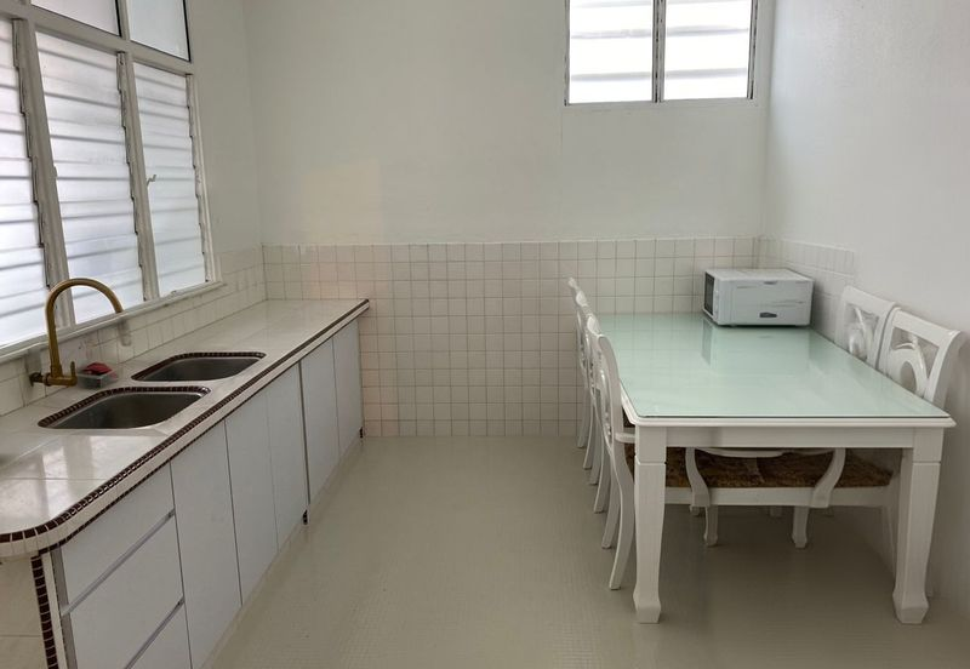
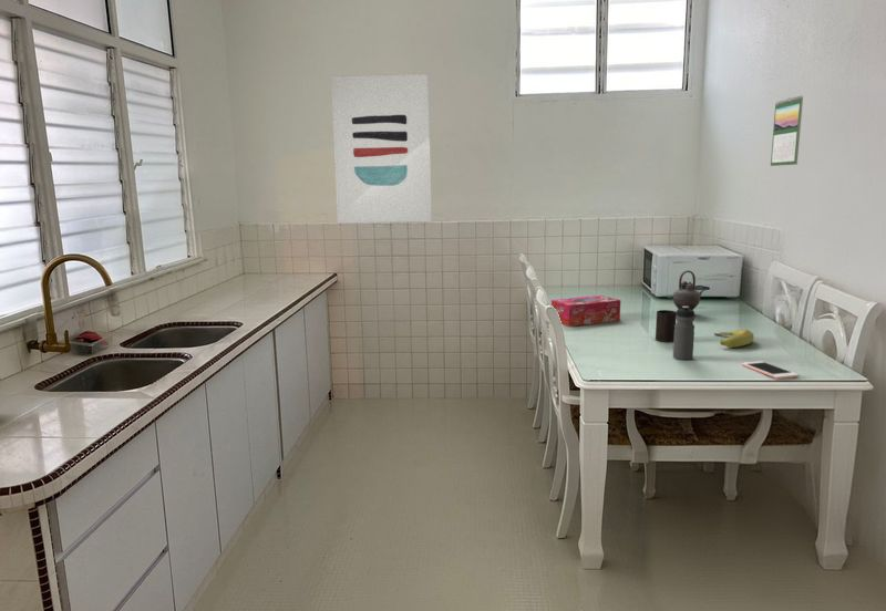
+ banana [713,328,755,349]
+ tissue box [550,294,621,328]
+ wall art [330,73,432,225]
+ cup [655,309,677,343]
+ cell phone [741,360,800,380]
+ water bottle [672,307,696,361]
+ teapot [672,269,705,311]
+ calendar [770,95,804,167]
